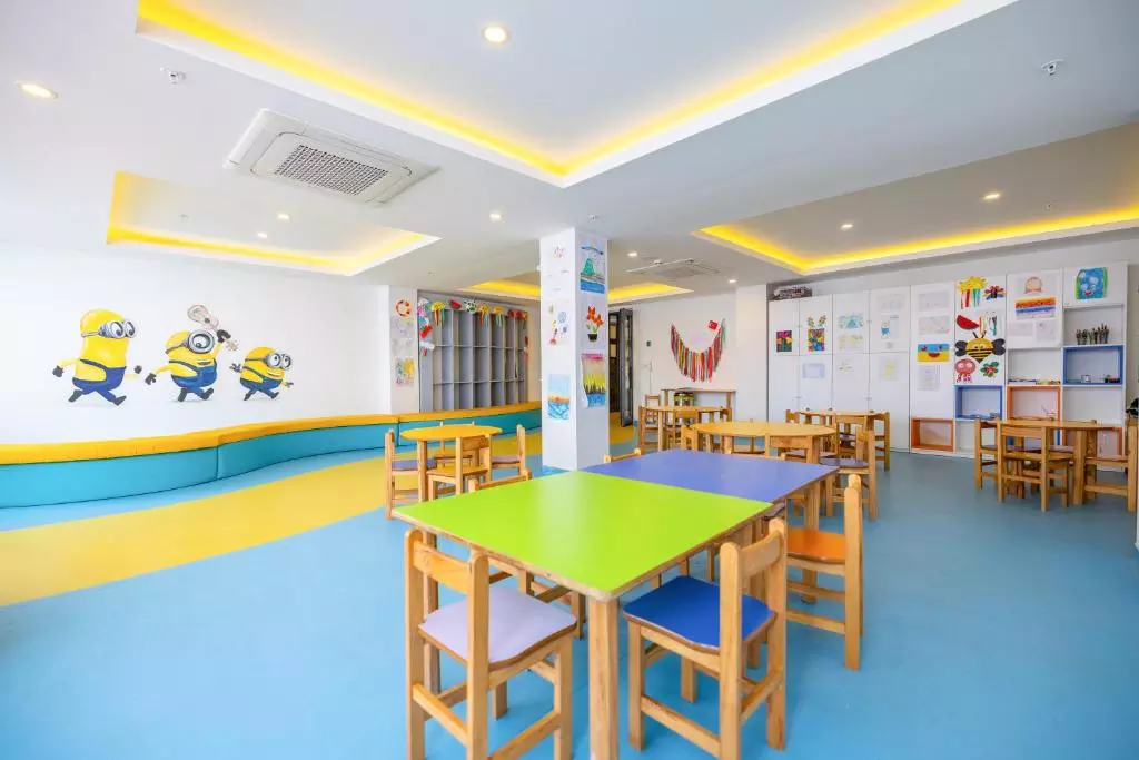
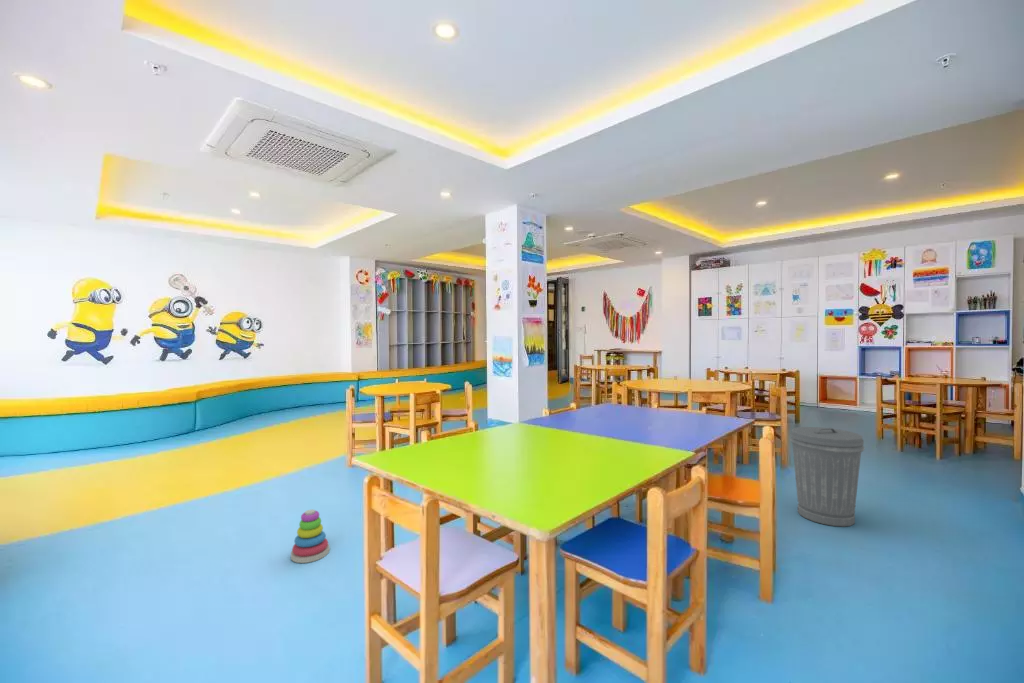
+ stacking toy [290,509,331,564]
+ trash can [789,426,866,527]
